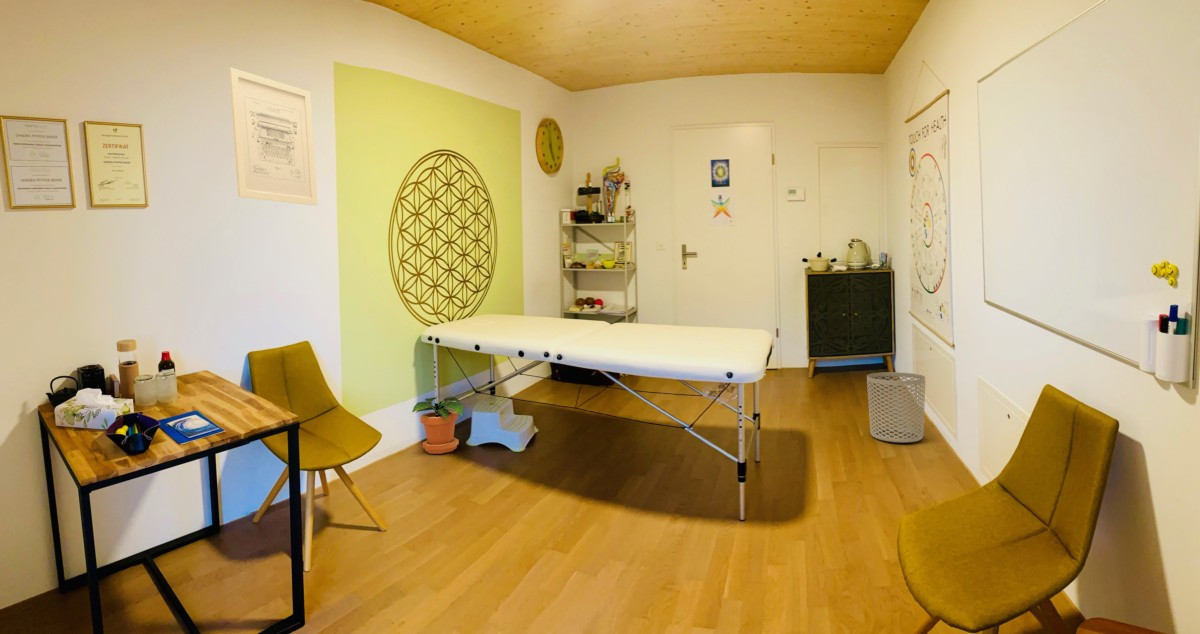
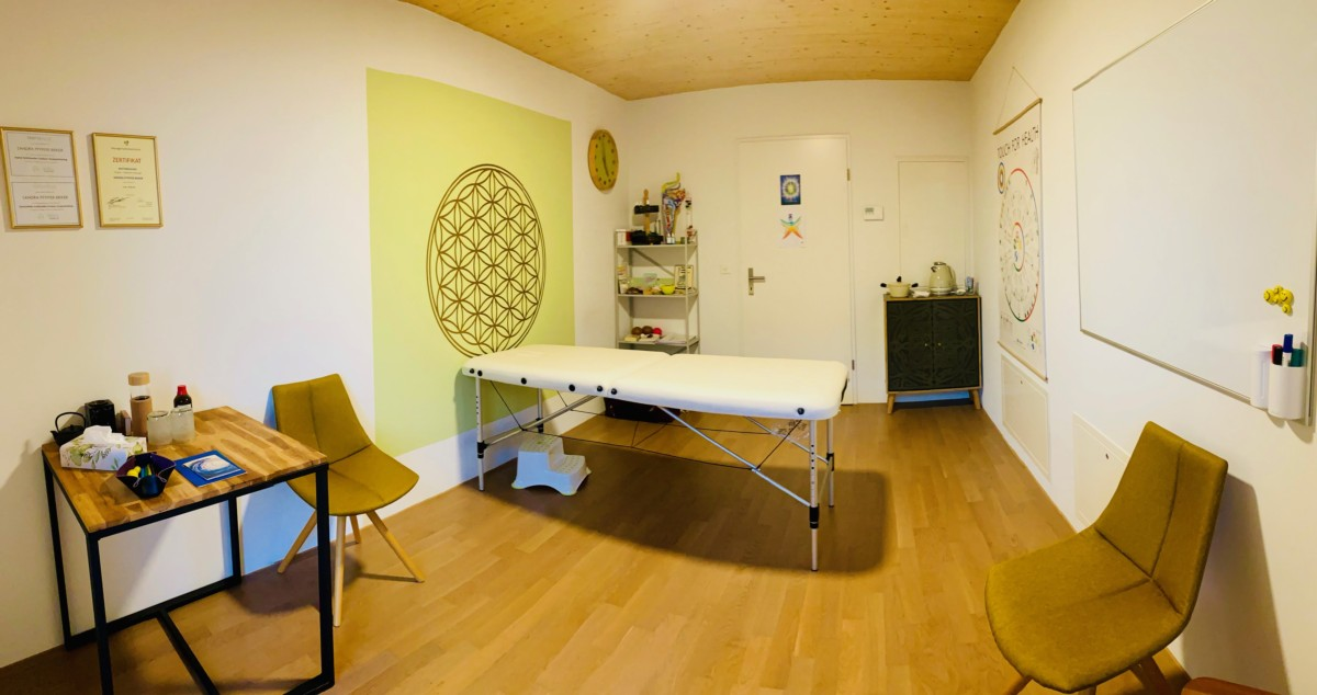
- waste bin [866,371,926,443]
- wall art [228,67,319,206]
- potted plant [411,395,464,455]
